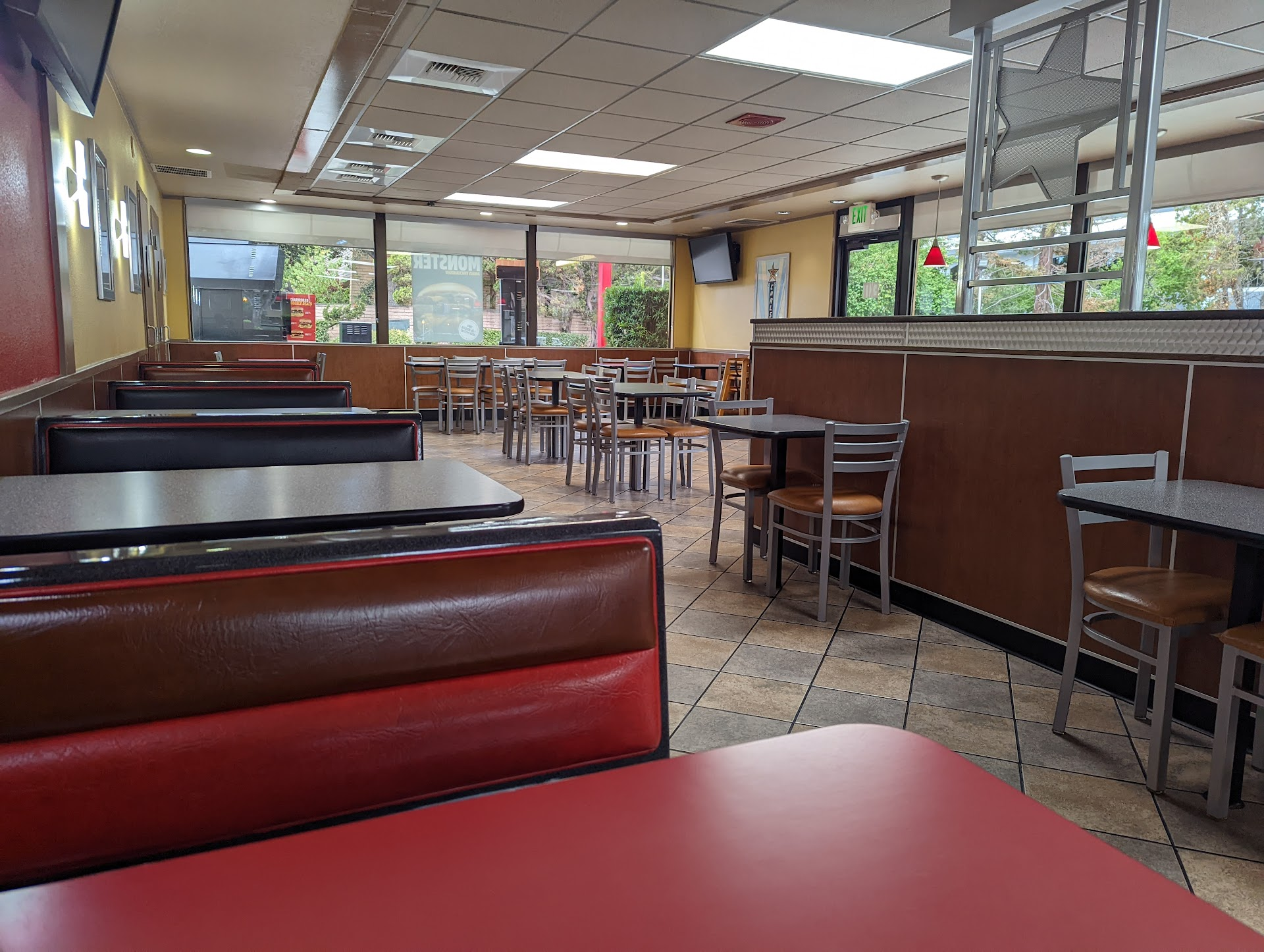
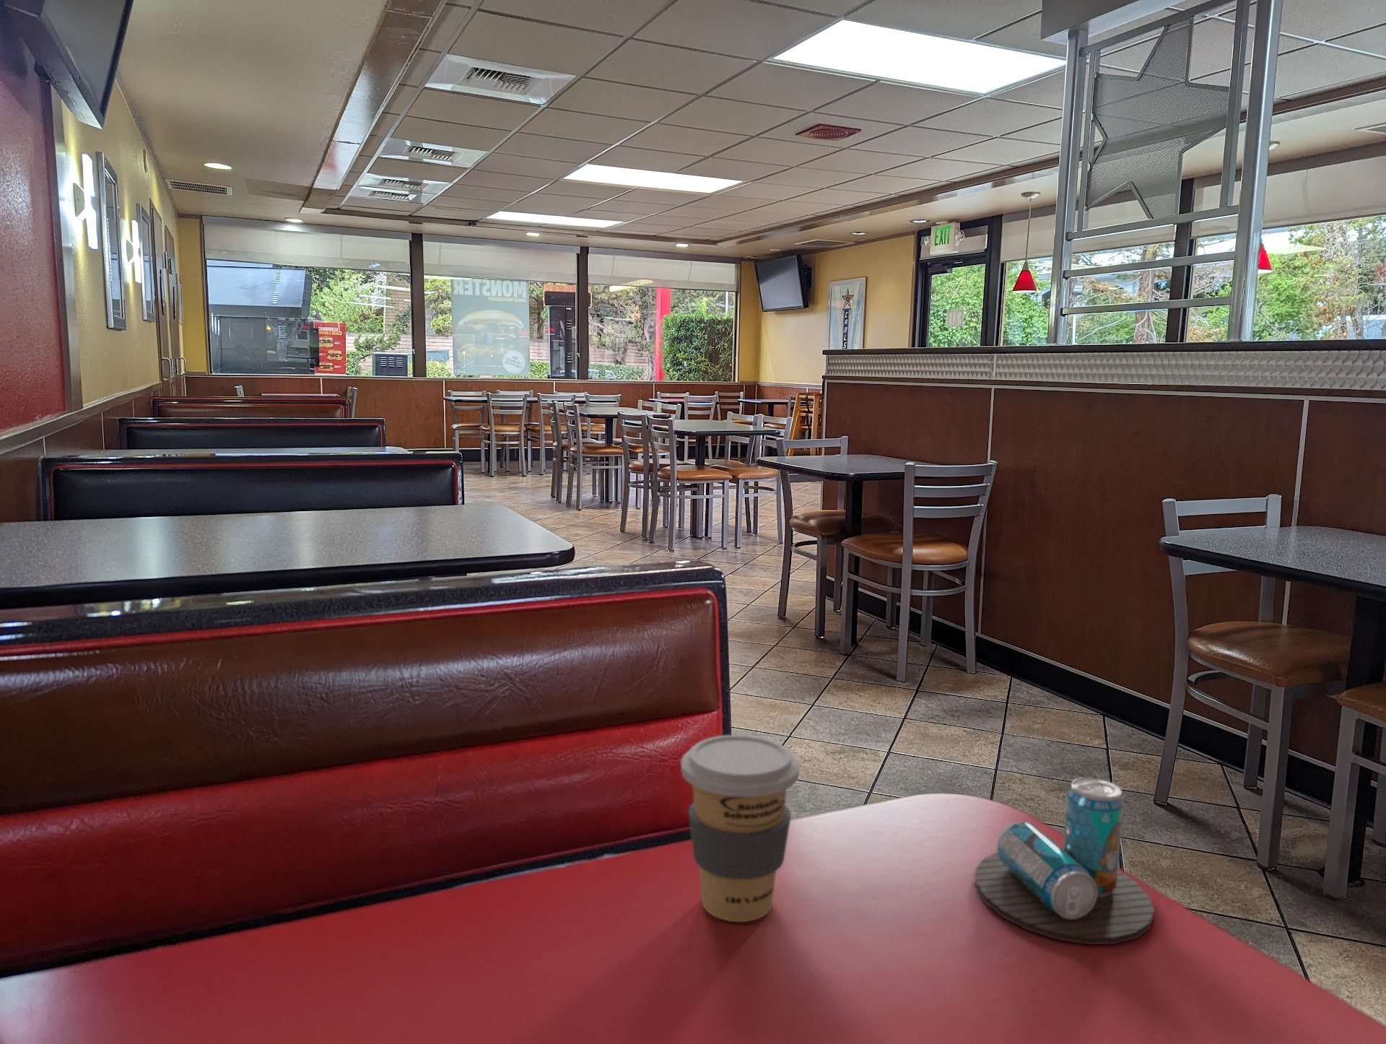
+ beverage can [975,776,1155,945]
+ coffee cup [680,735,800,922]
